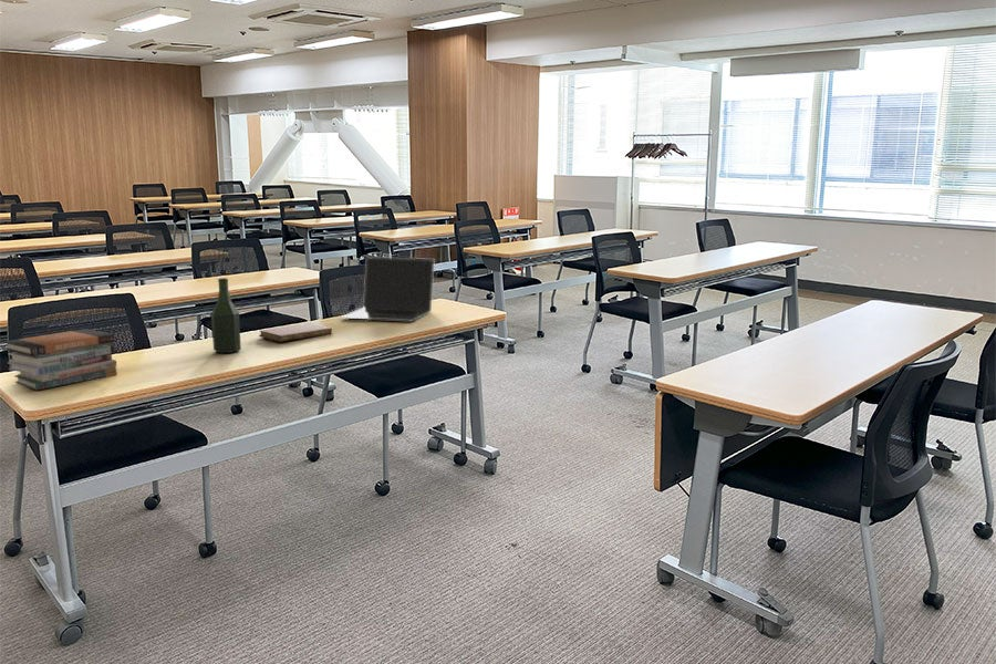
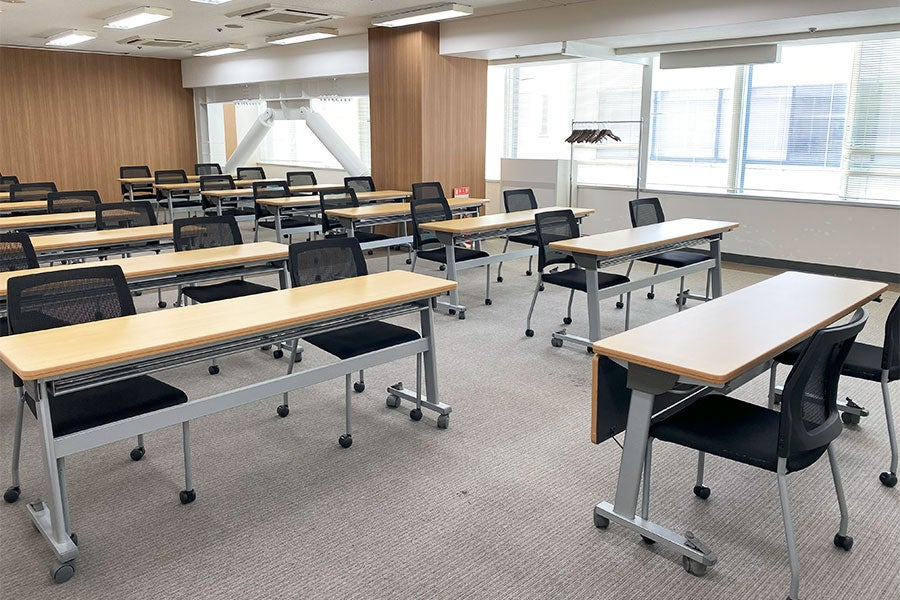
- book stack [2,328,118,392]
- laptop [340,256,436,323]
- notebook [258,322,333,343]
- bottle [210,277,242,354]
